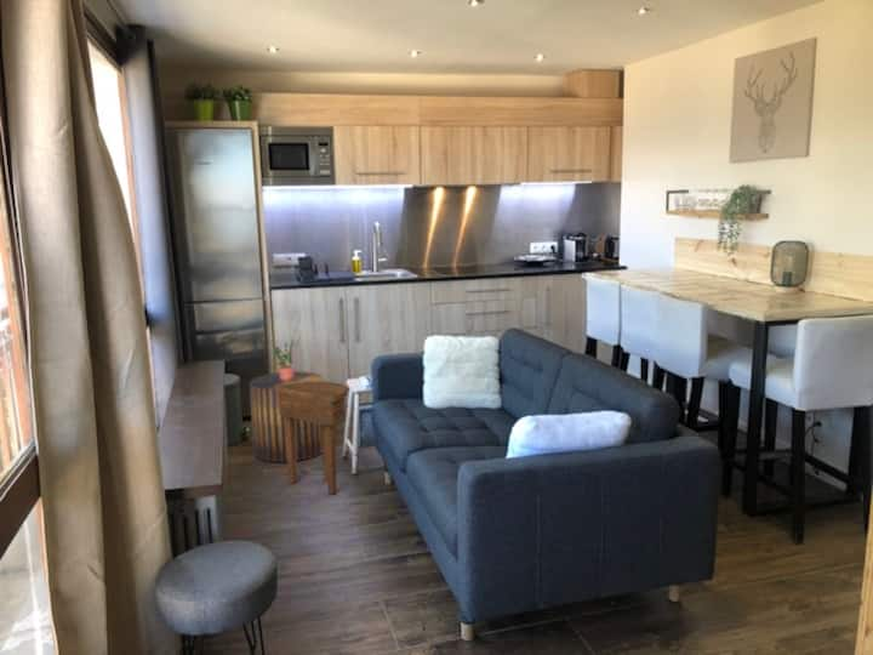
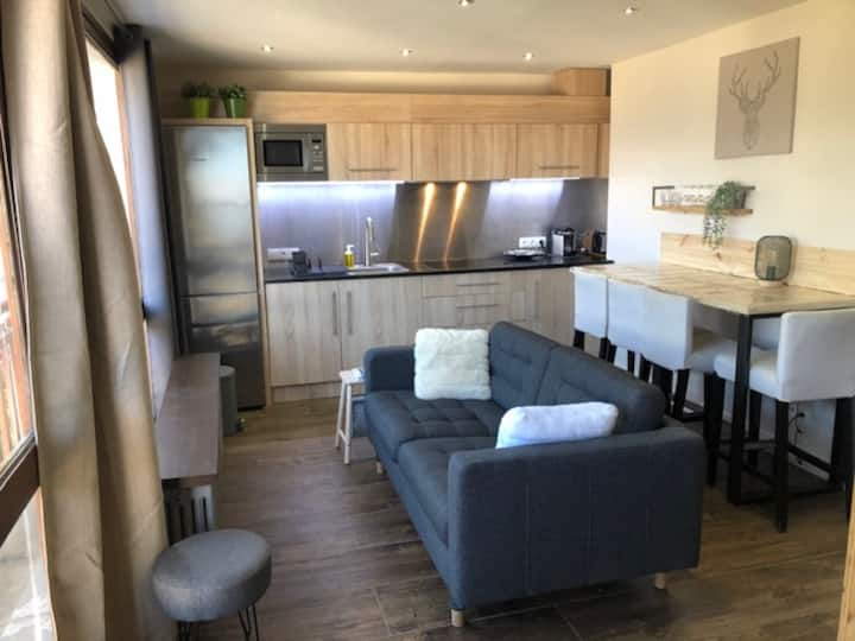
- side table [275,380,349,496]
- stool [247,370,325,463]
- potted plant [270,340,295,381]
